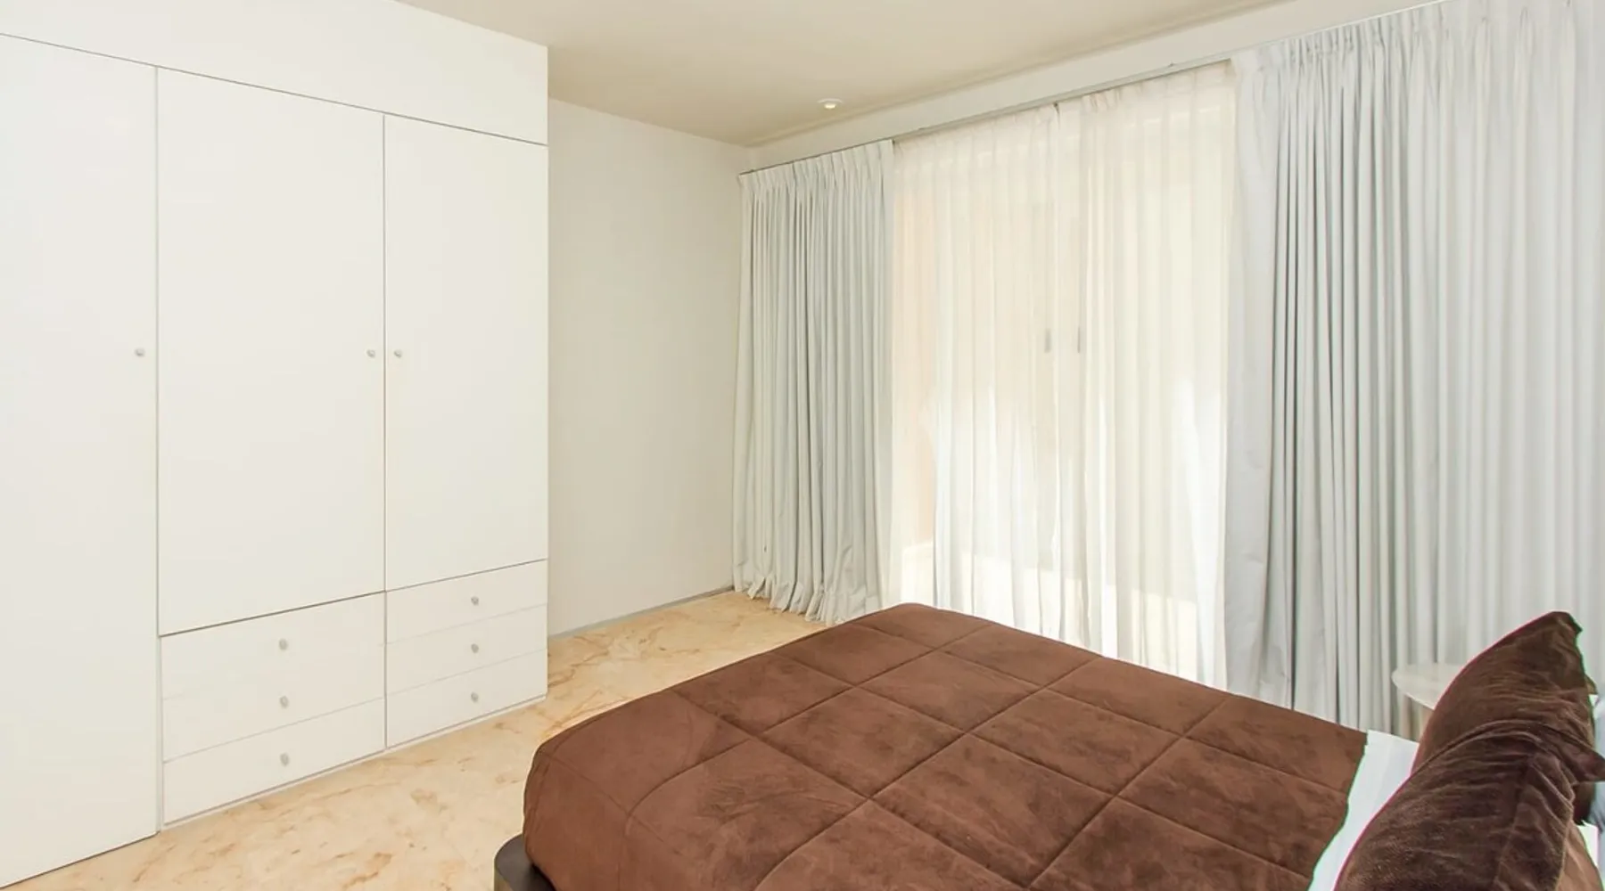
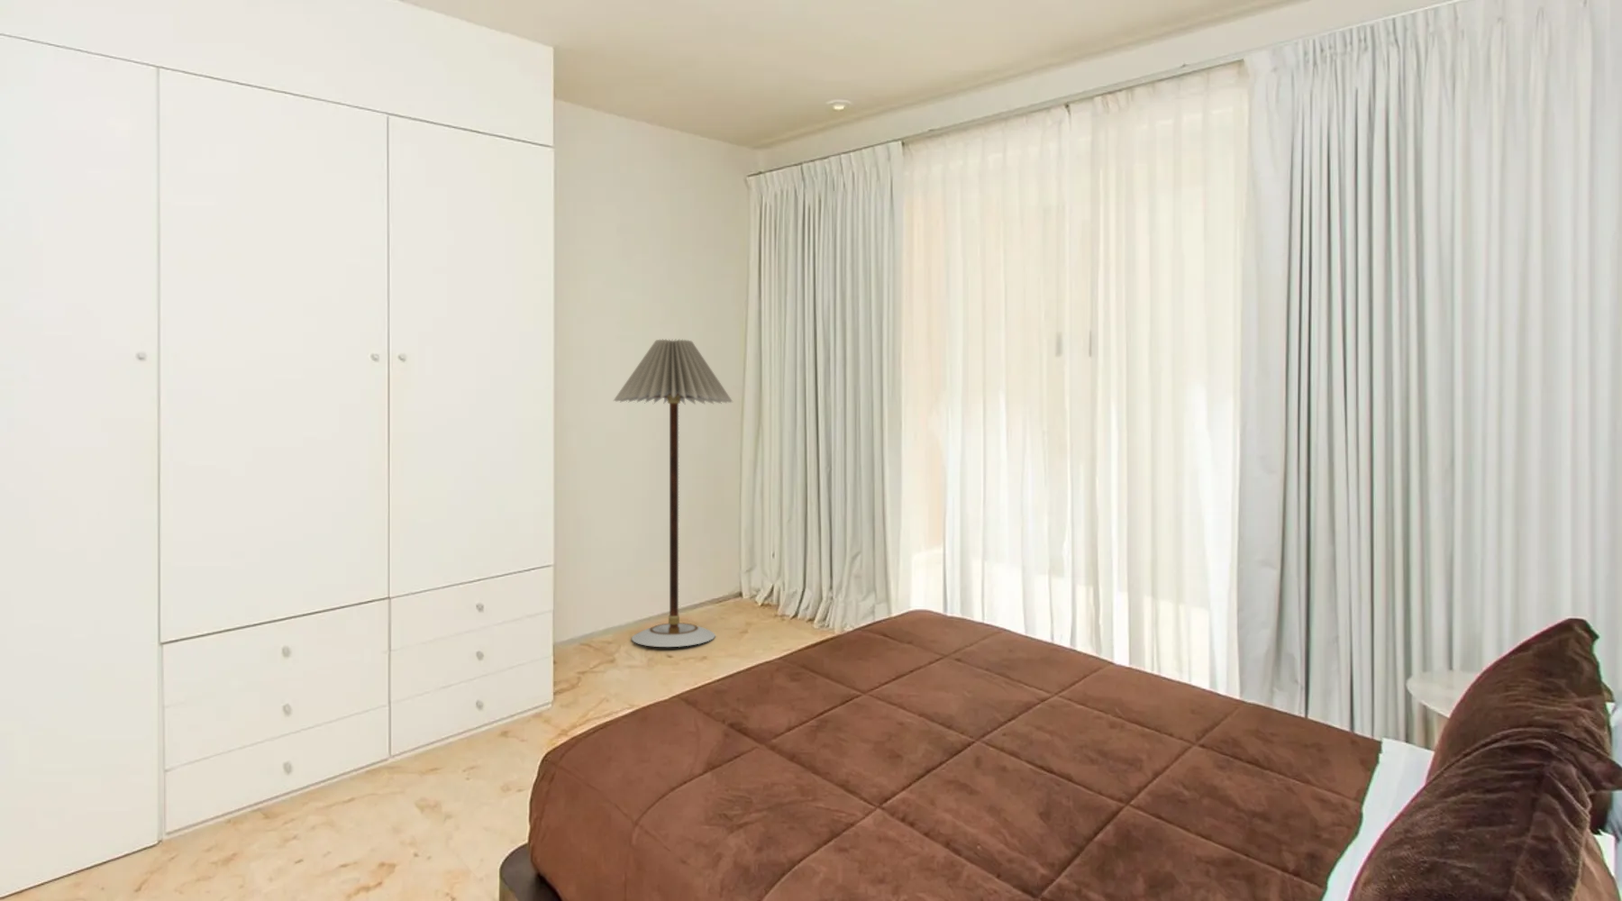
+ floor lamp [612,337,733,648]
